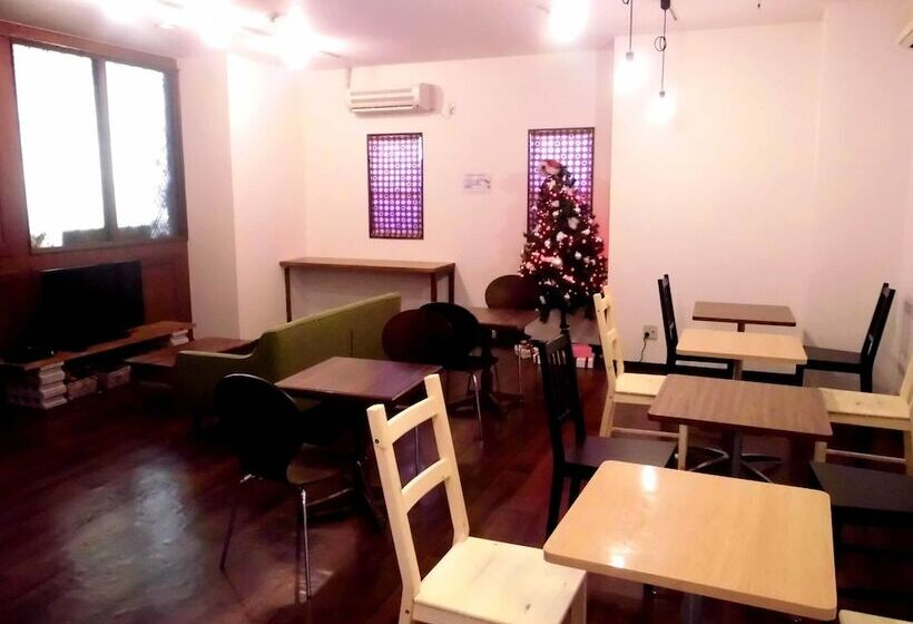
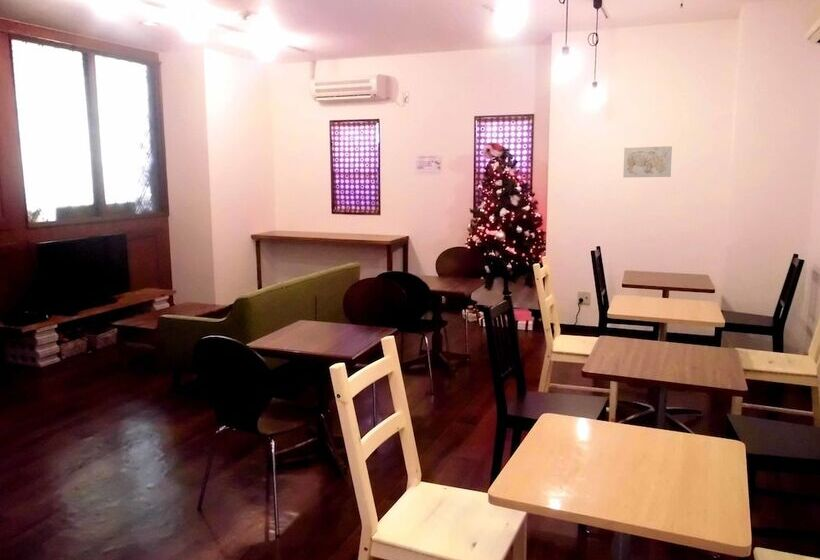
+ wall art [622,145,673,178]
